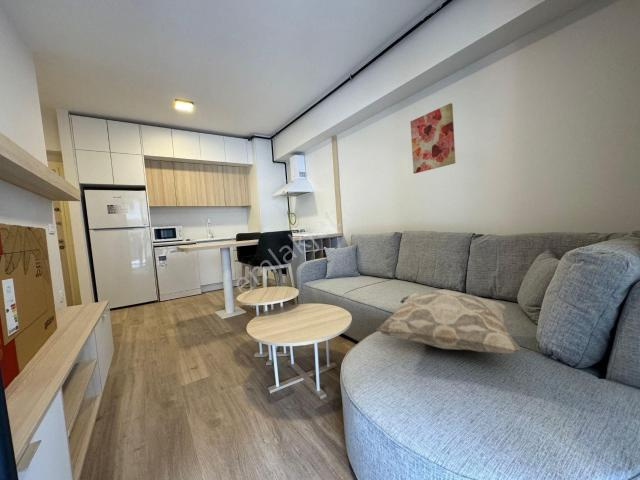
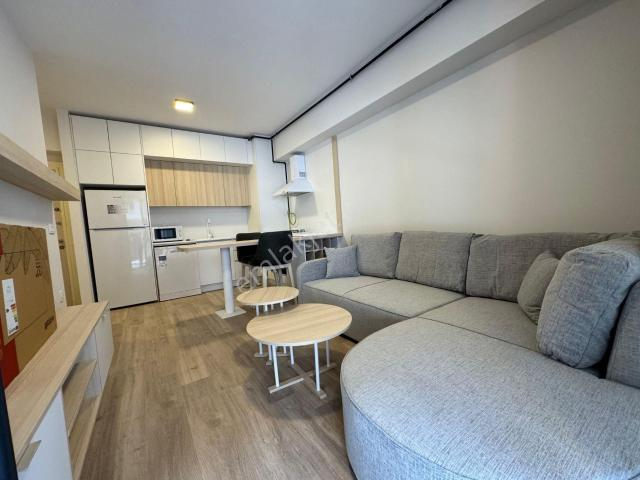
- wall art [409,102,456,174]
- decorative pillow [376,288,522,354]
